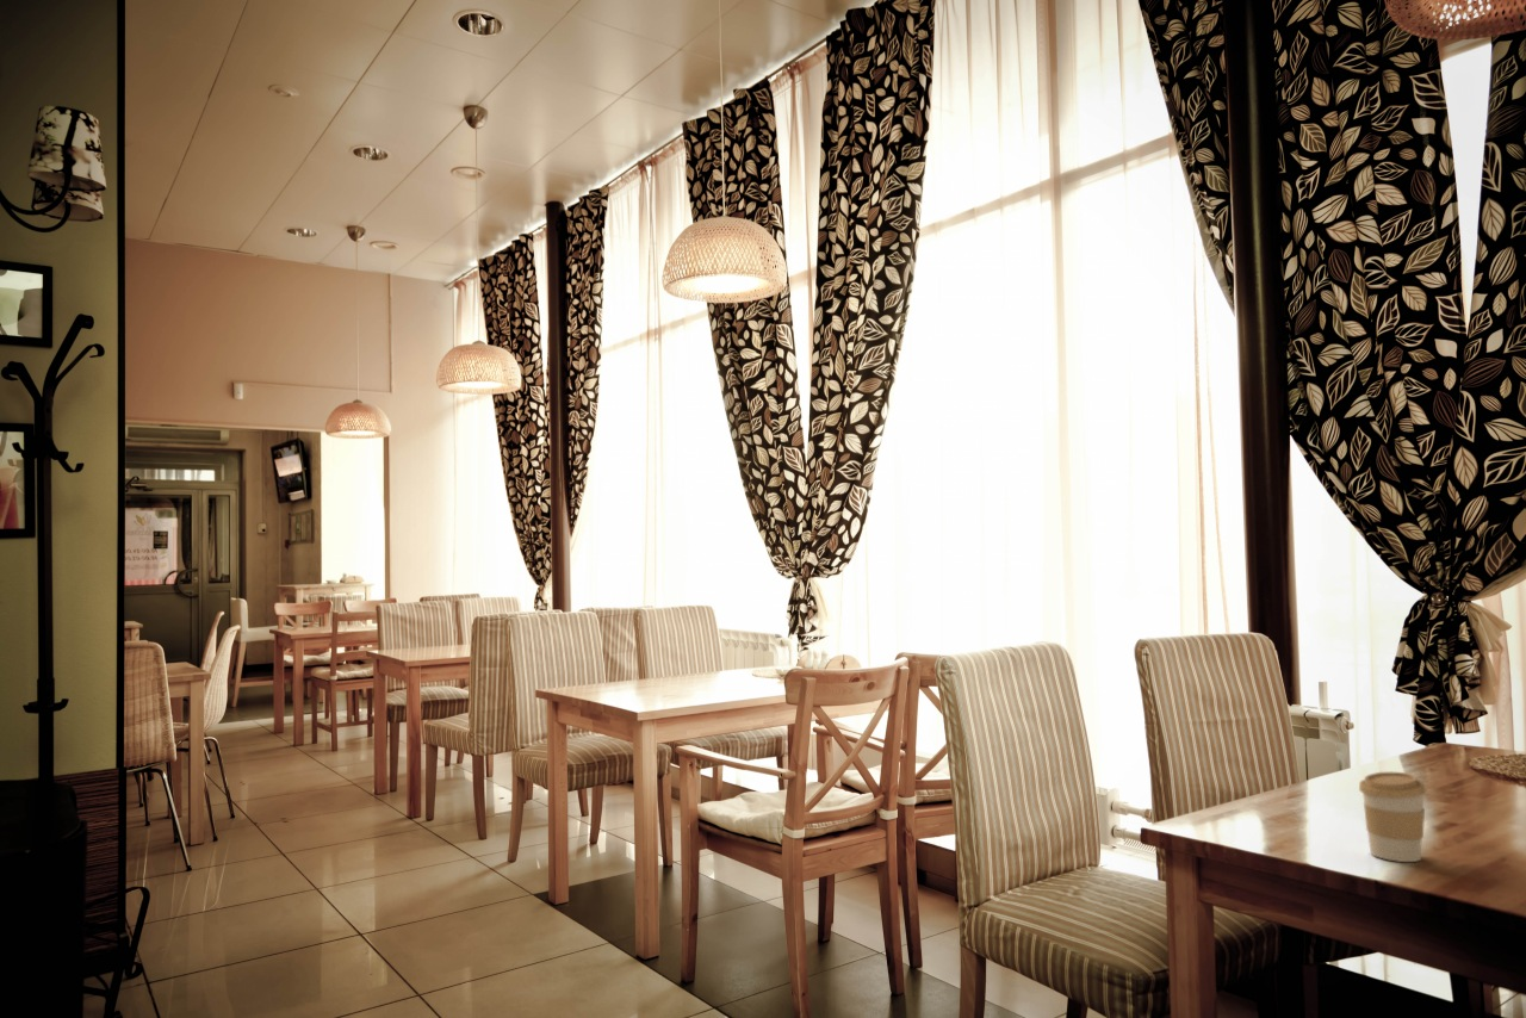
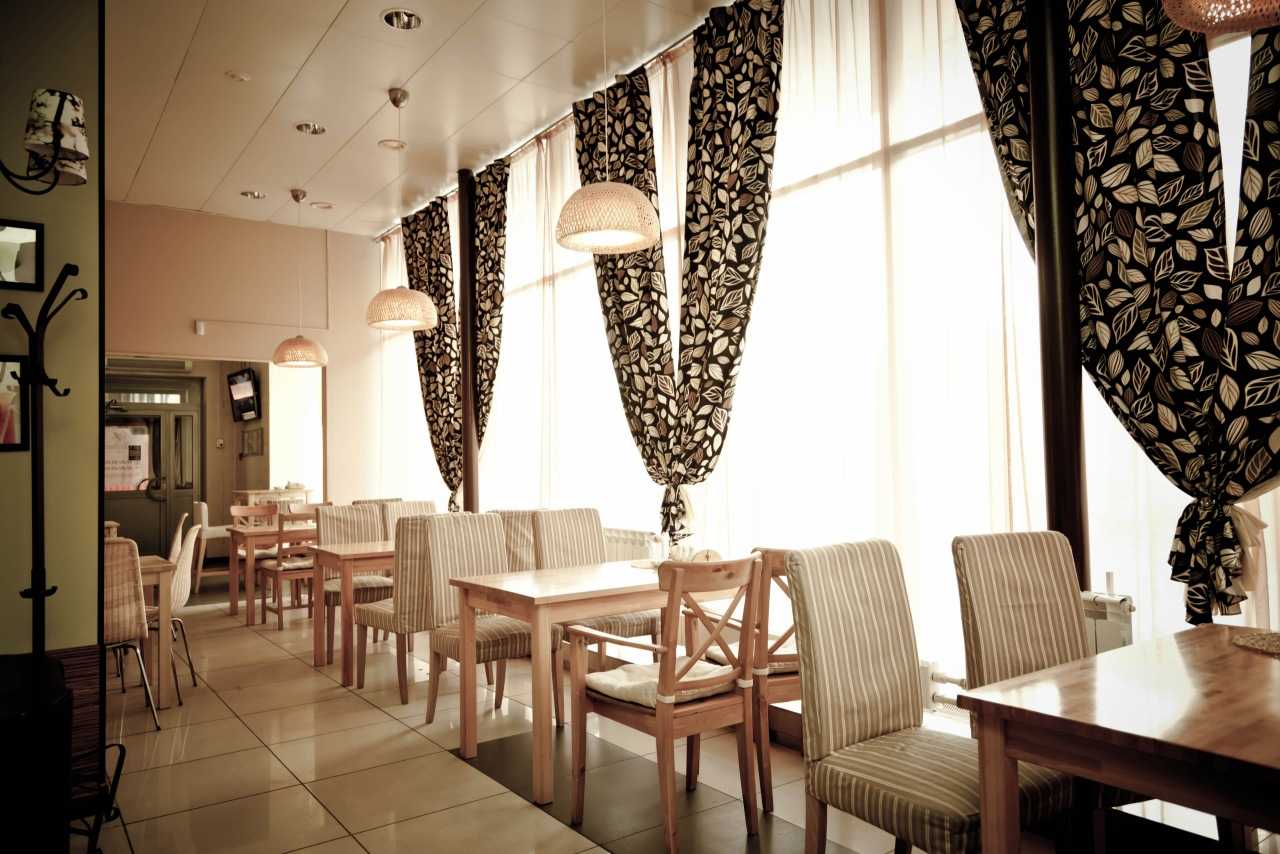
- coffee cup [1358,771,1427,863]
